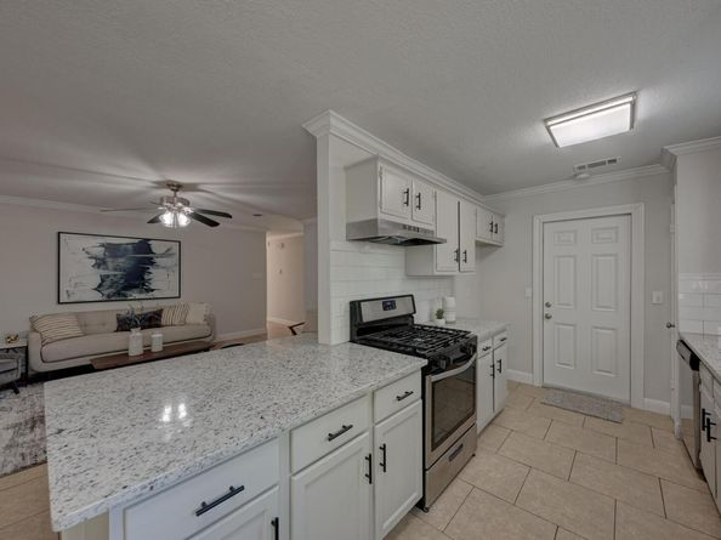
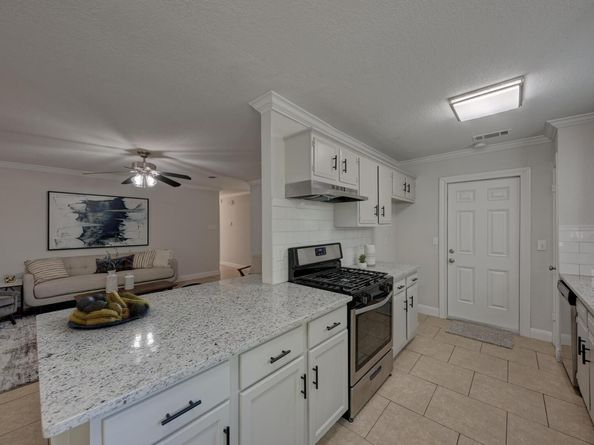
+ fruit bowl [67,290,151,329]
